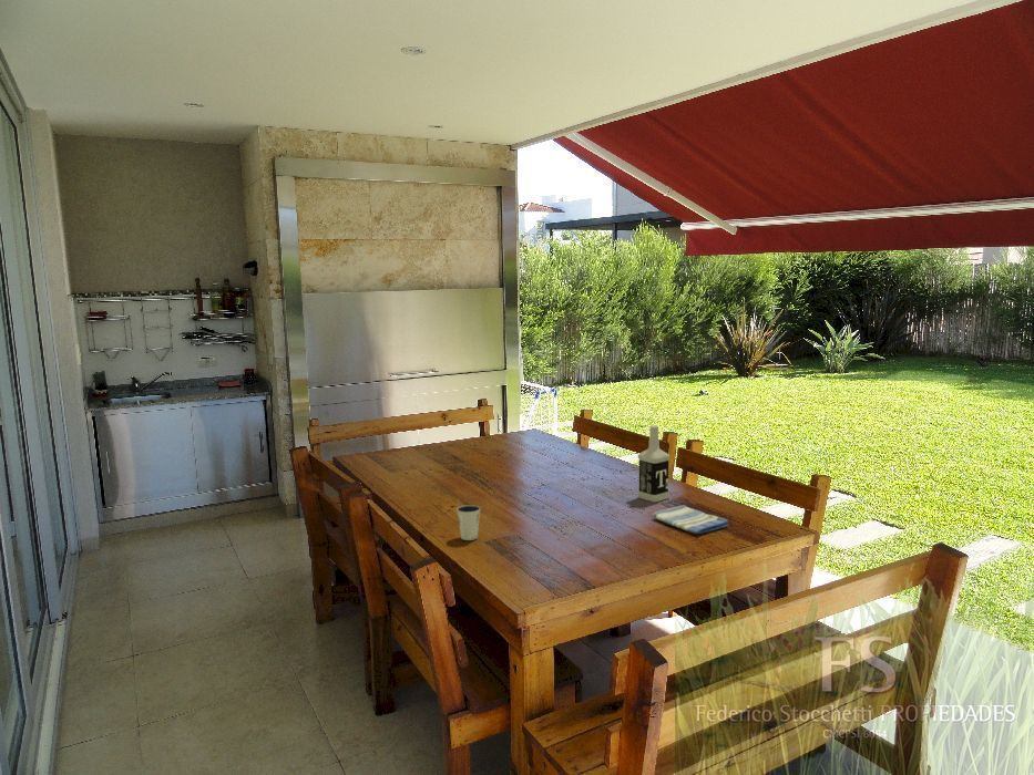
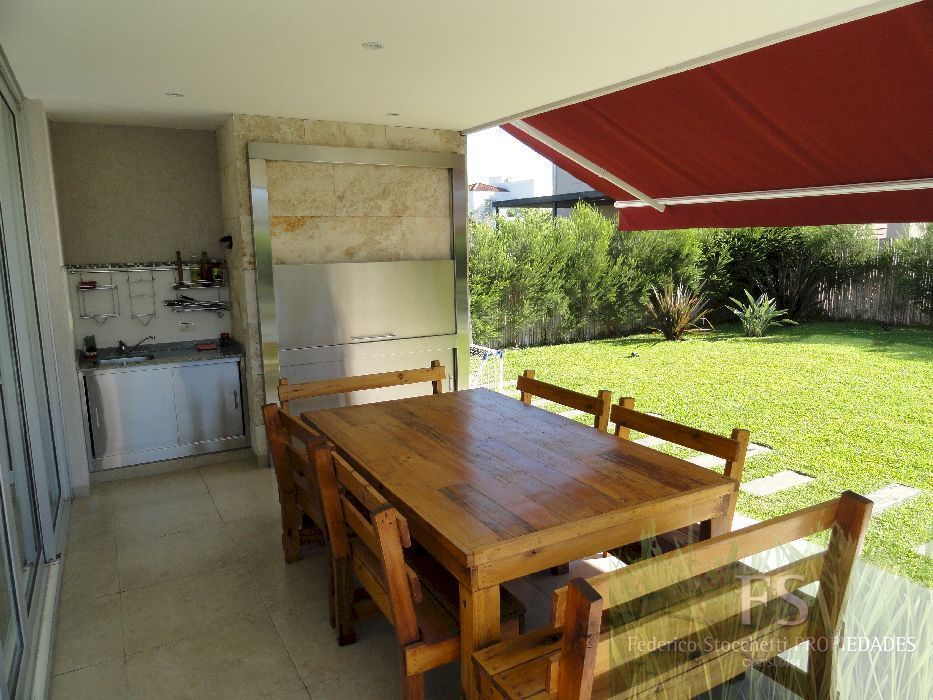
- dixie cup [455,504,482,541]
- vodka [636,425,670,503]
- dish towel [652,504,729,535]
